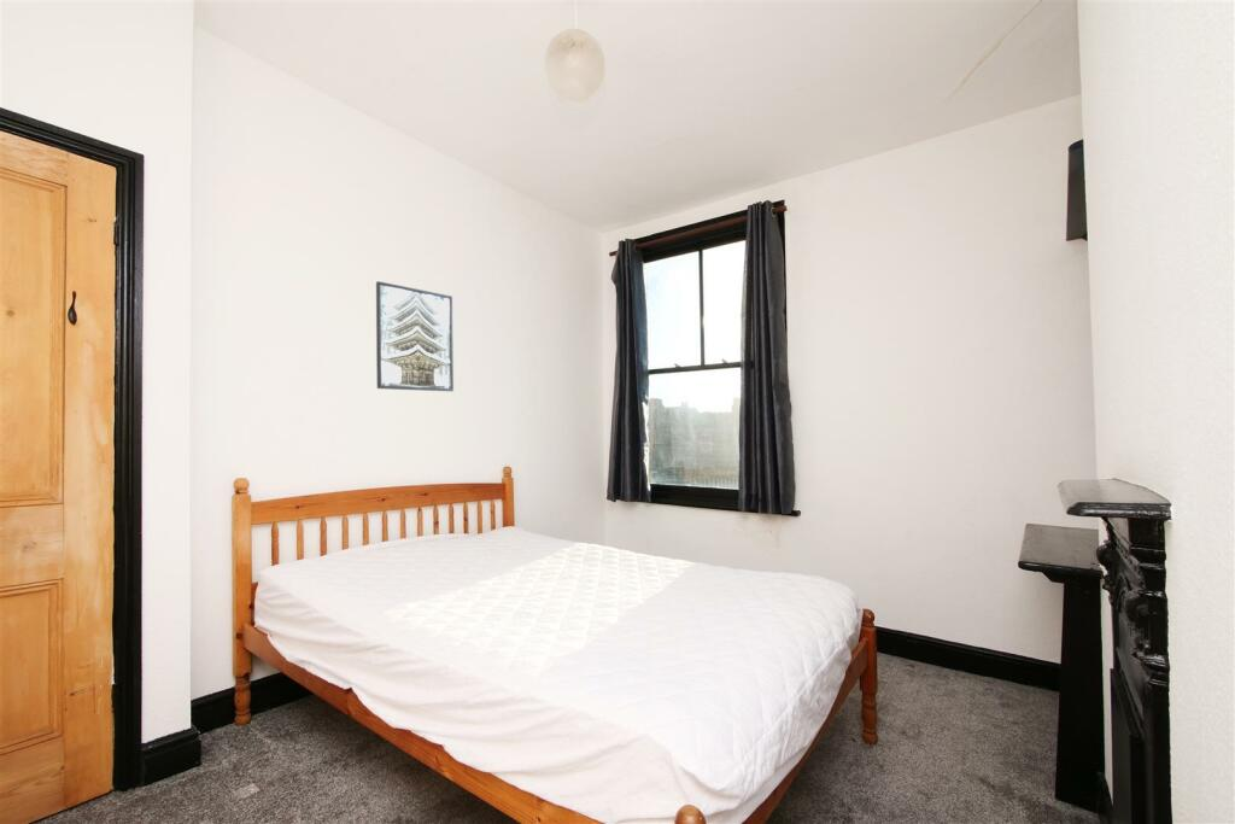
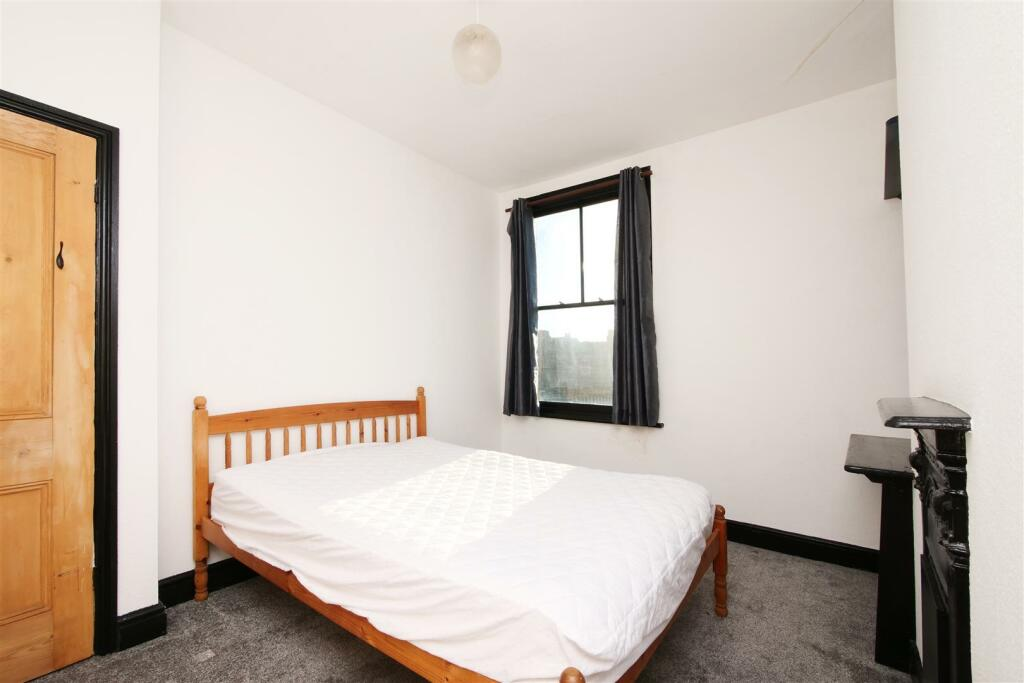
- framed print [375,280,455,392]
